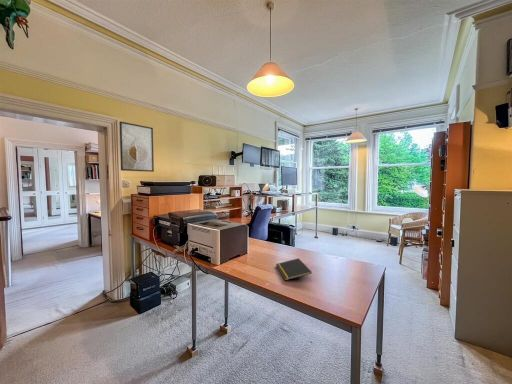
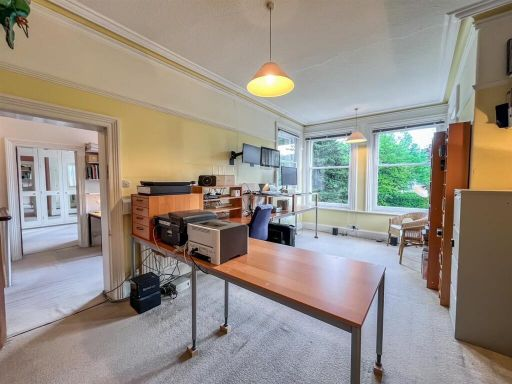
- notepad [275,257,313,281]
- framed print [119,121,155,173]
